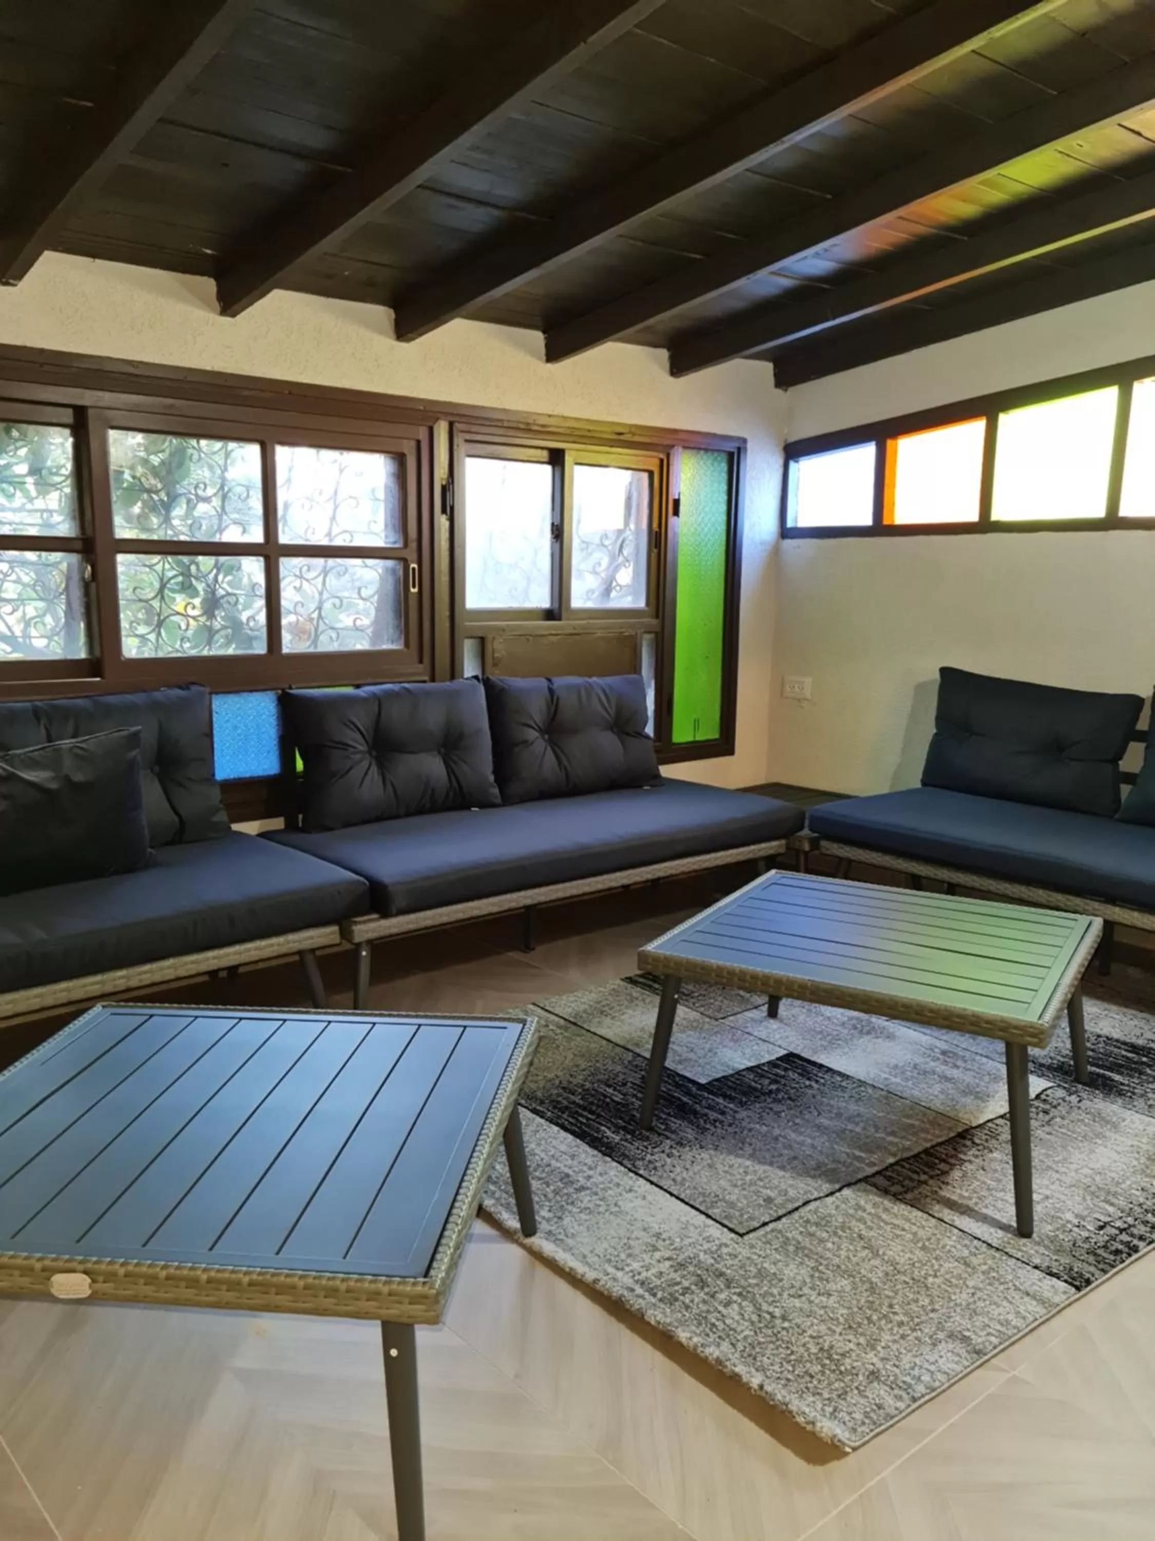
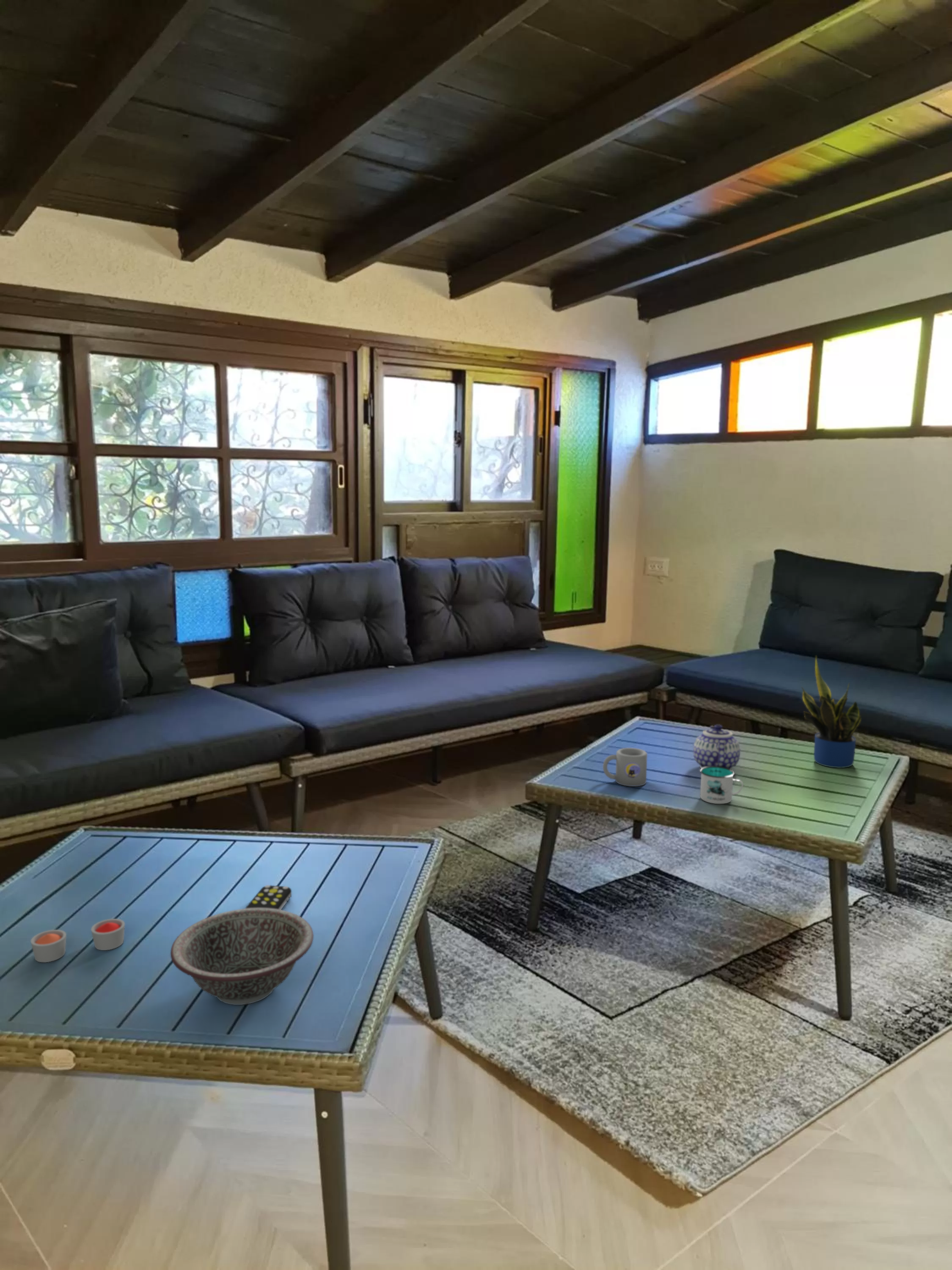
+ teapot [693,724,741,770]
+ mug [603,747,648,787]
+ mug [699,766,744,804]
+ candle [30,918,125,963]
+ decorative bowl [170,908,314,1005]
+ remote control [245,885,292,910]
+ potted plant [801,655,862,768]
